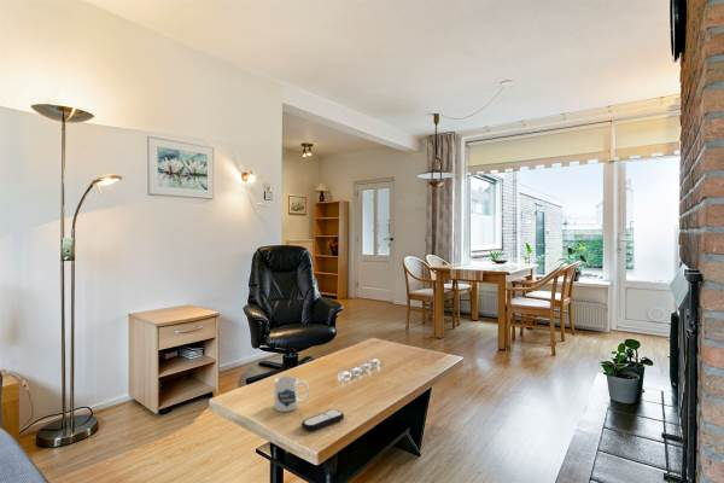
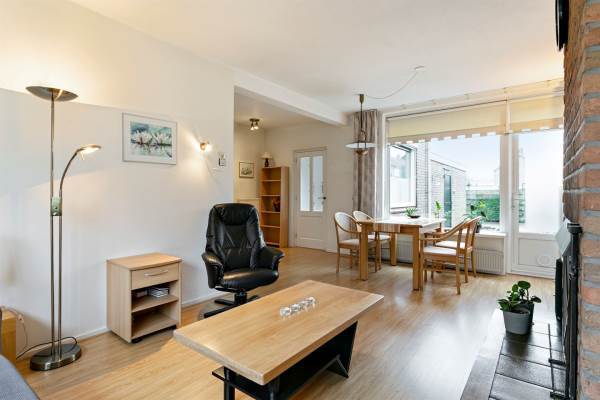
- remote control [300,408,345,432]
- mug [274,374,310,413]
